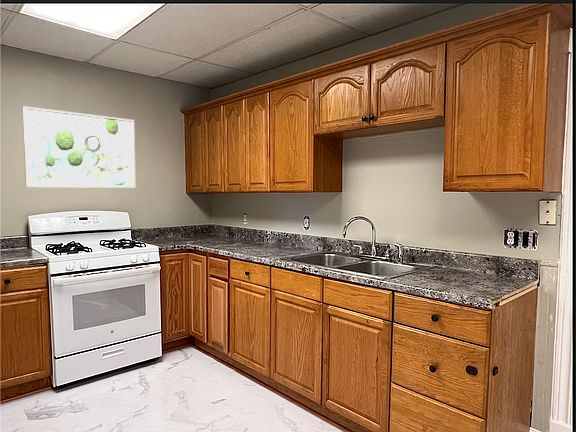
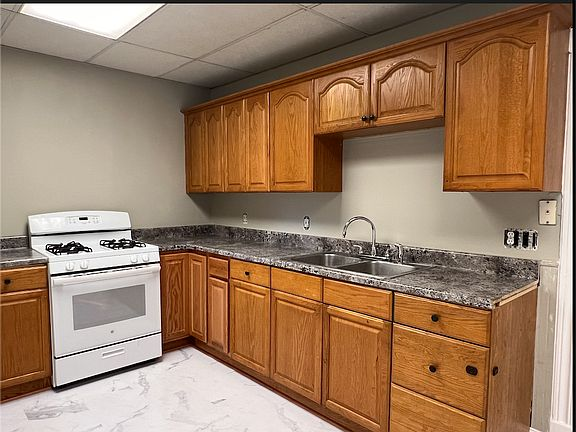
- wall art [21,105,136,189]
